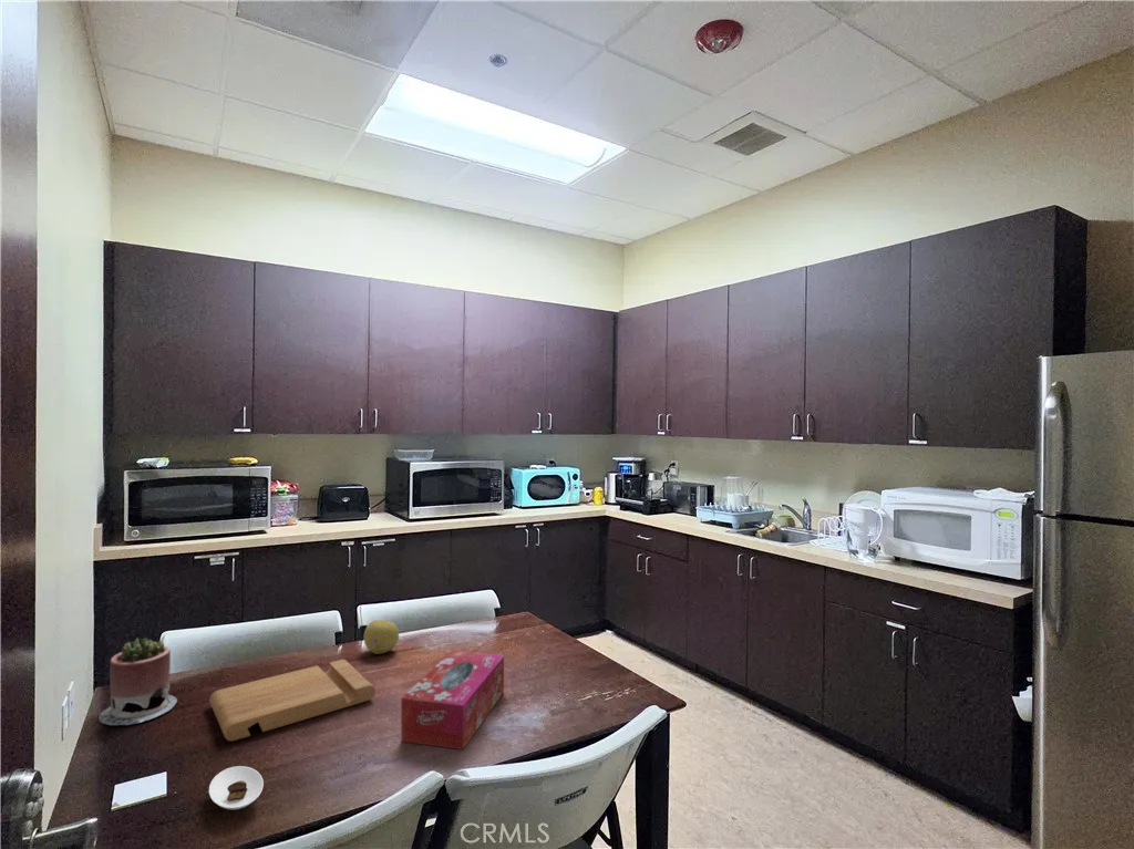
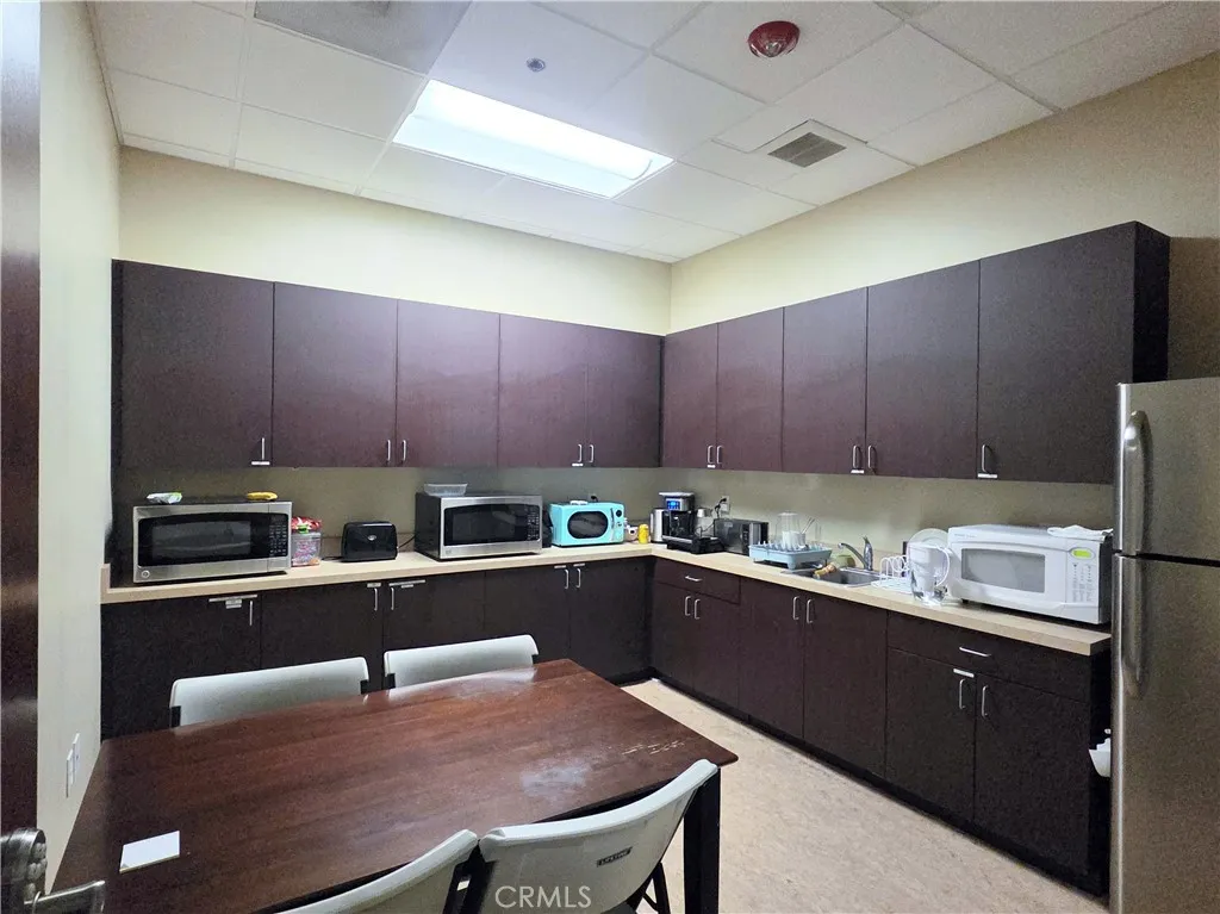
- saucer [208,765,265,810]
- fruit [362,619,400,655]
- cutting board [208,659,377,742]
- tissue box [400,650,505,750]
- succulent planter [97,636,178,726]
